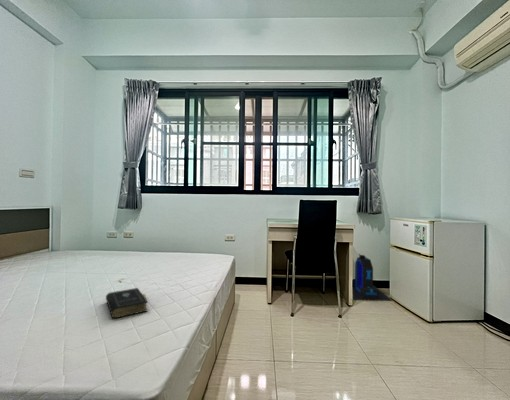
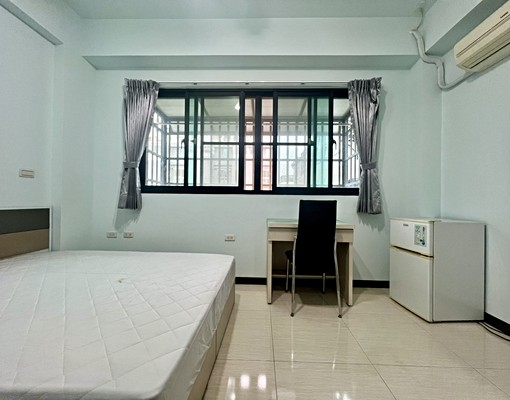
- architectural model [352,253,394,302]
- book [105,287,149,319]
